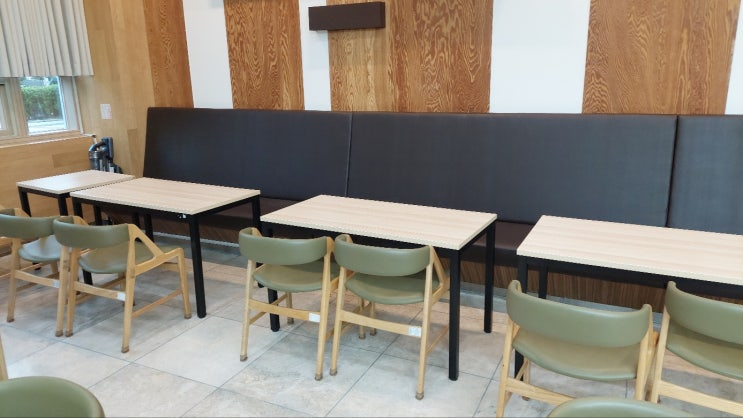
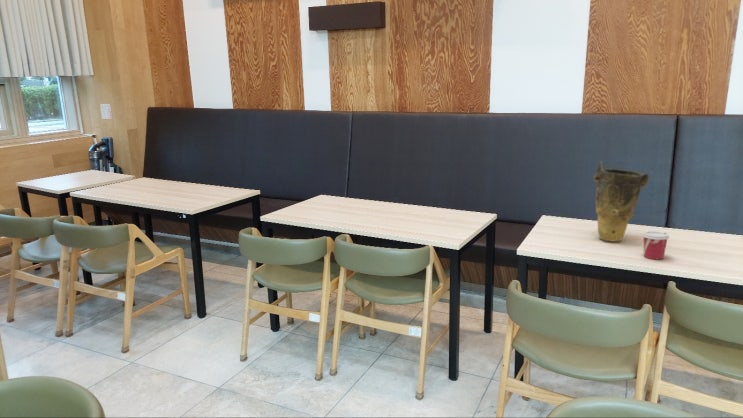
+ cup [641,230,671,260]
+ vase [593,160,650,243]
